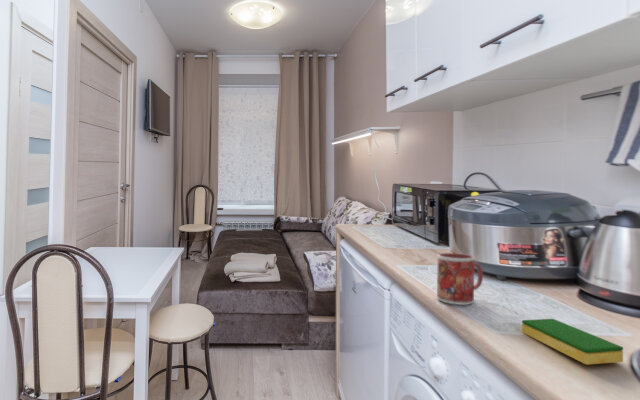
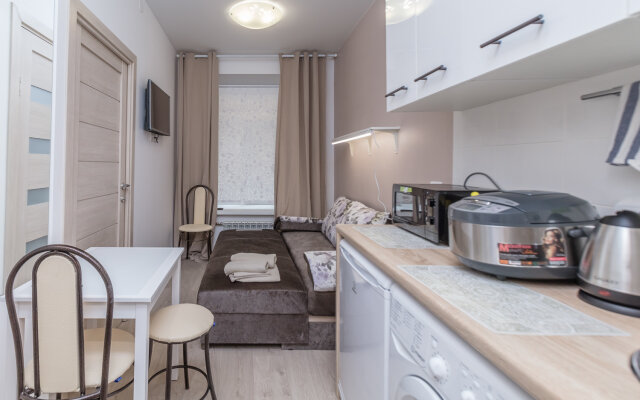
- mug [436,252,484,306]
- dish sponge [521,318,624,365]
